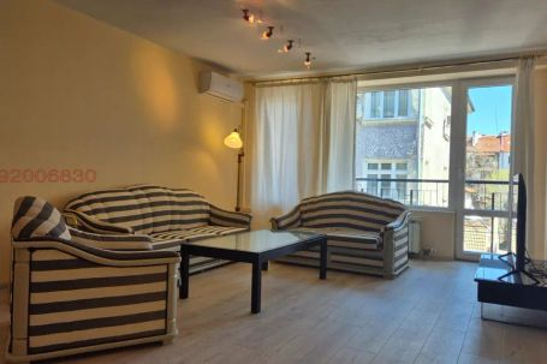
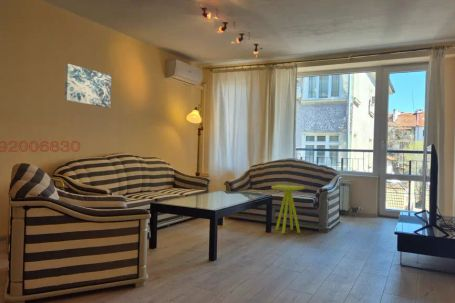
+ side table [271,184,306,234]
+ wall art [64,63,112,109]
